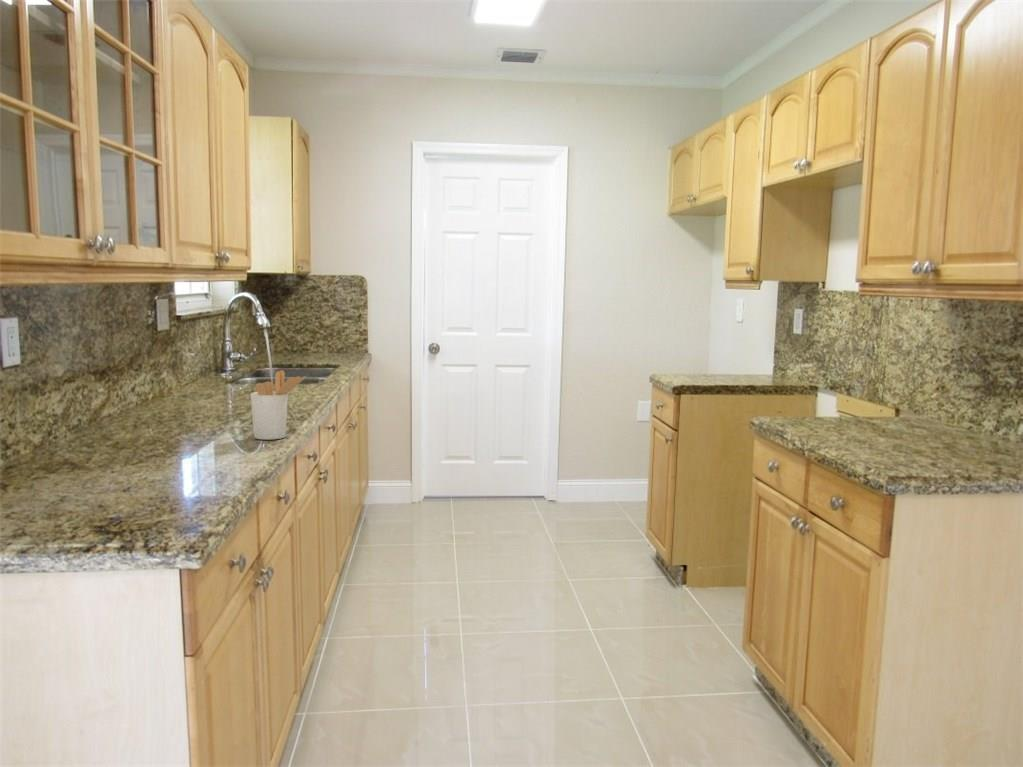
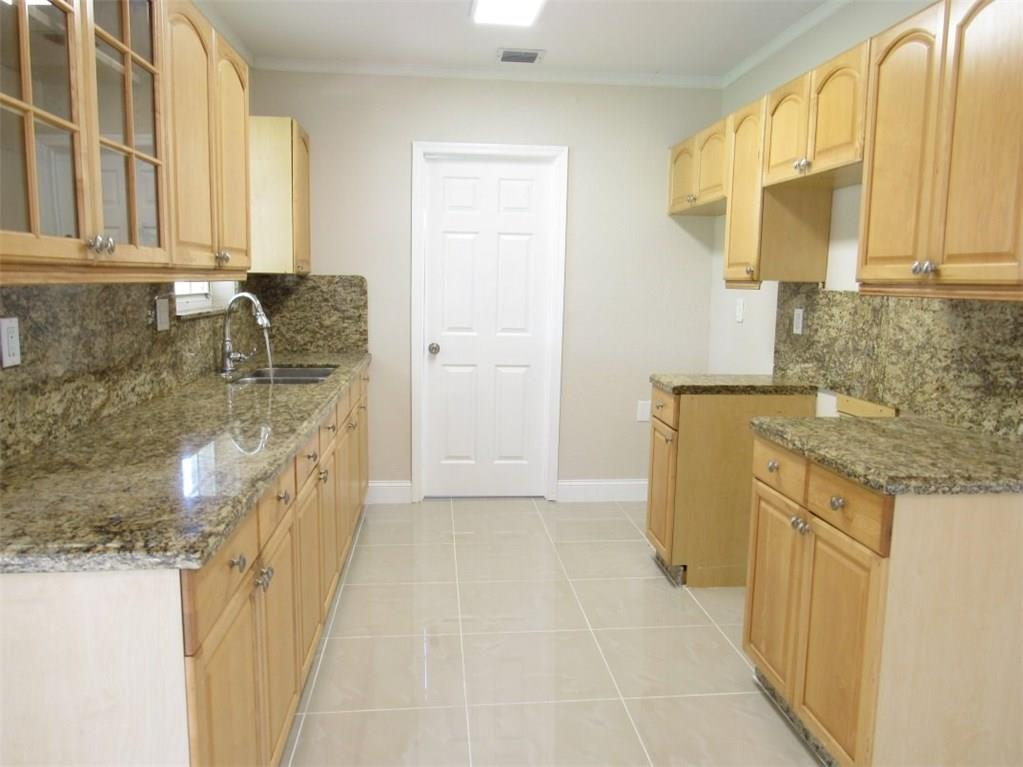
- utensil holder [250,369,307,441]
